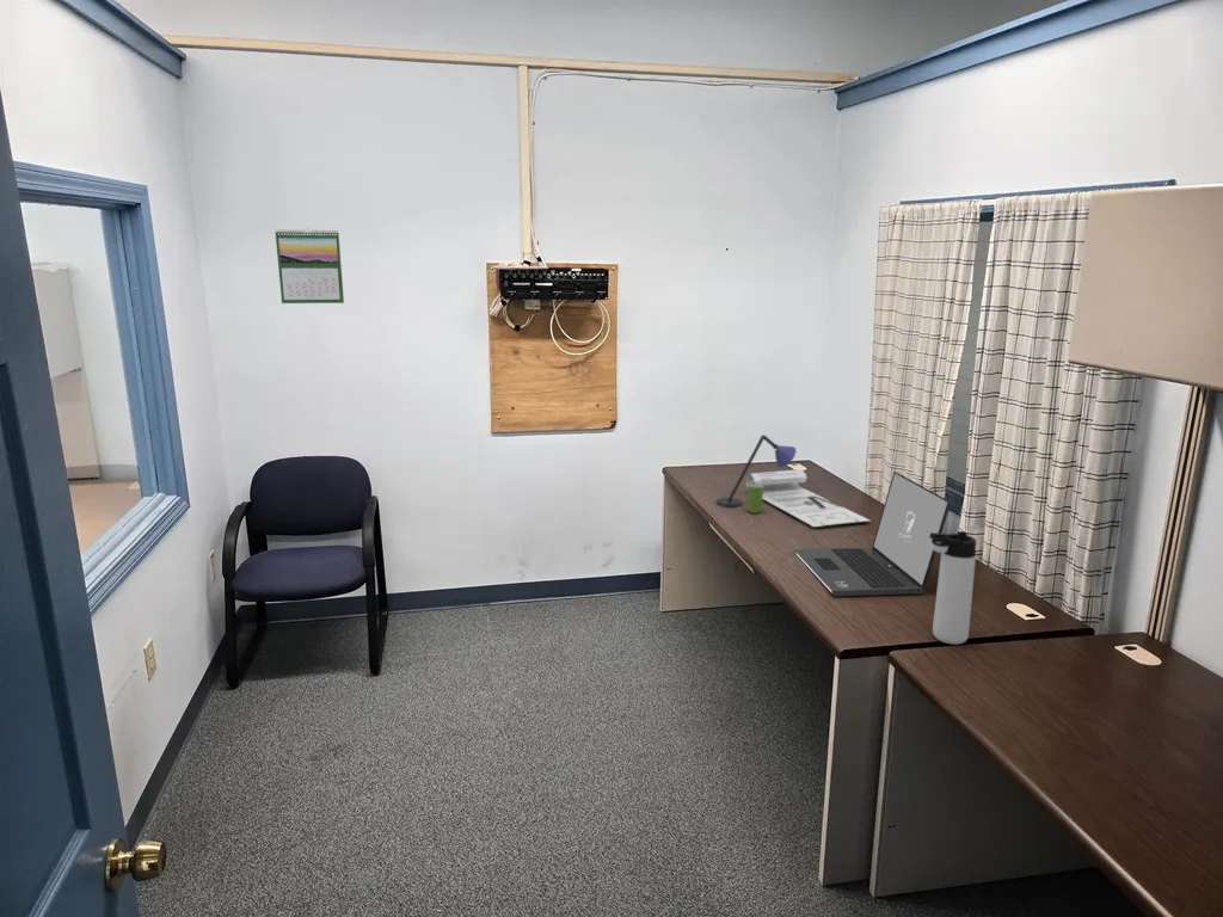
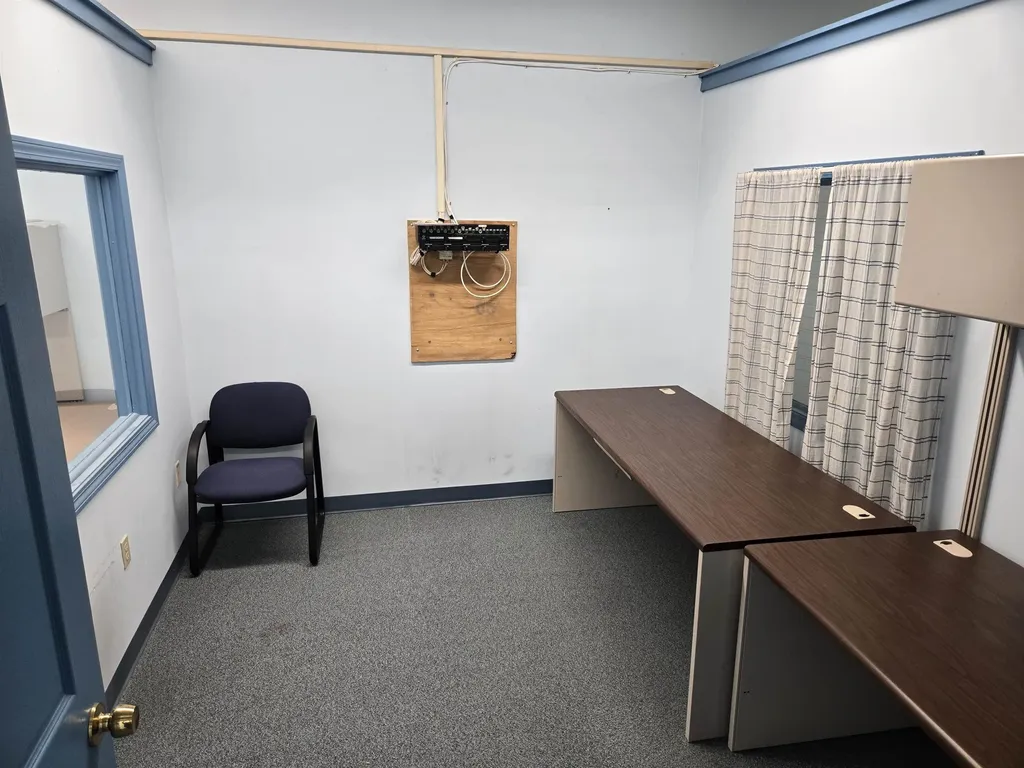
- thermos bottle [929,530,977,646]
- calendar [275,228,345,304]
- desk lamp [715,433,871,528]
- laptop [793,470,952,597]
